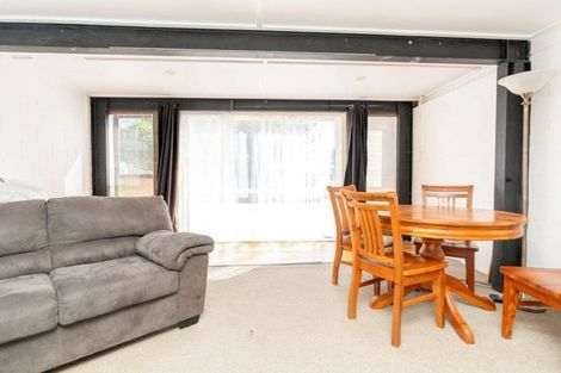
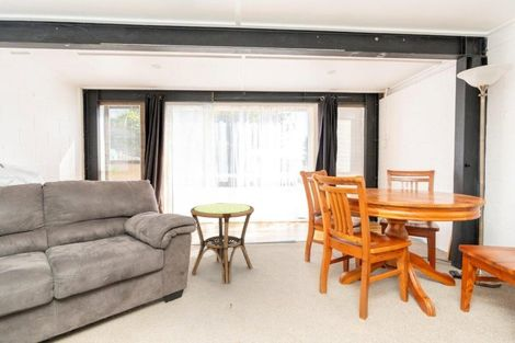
+ side table [190,202,255,285]
